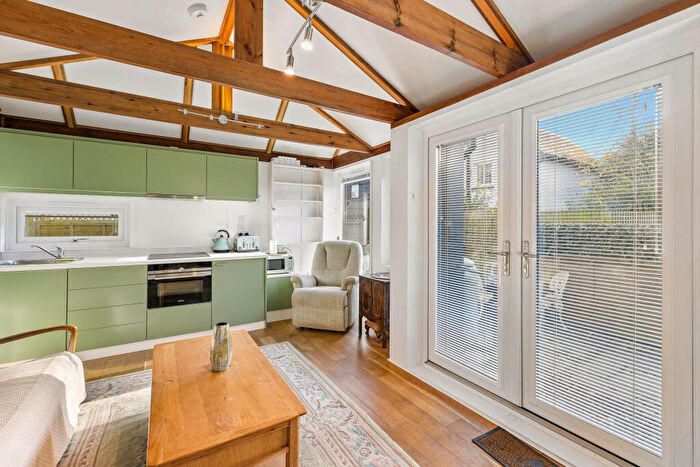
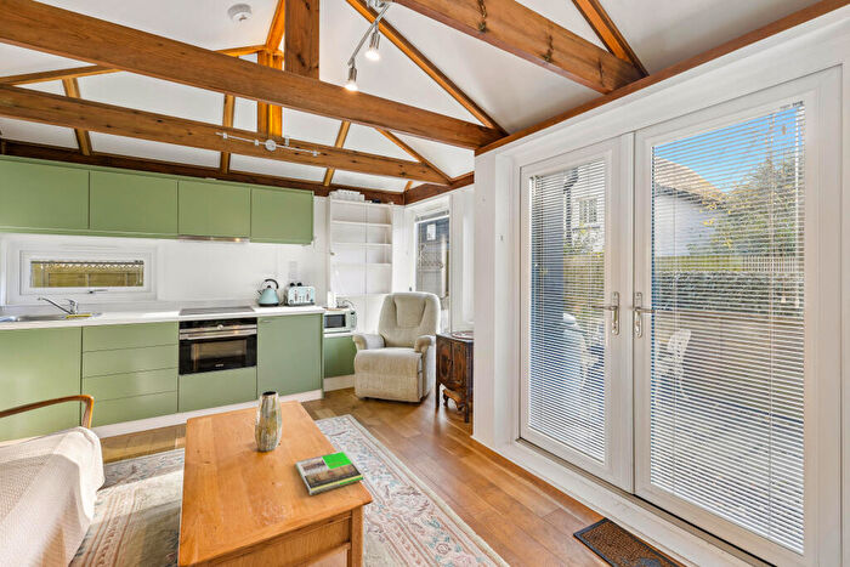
+ magazine [294,449,365,497]
